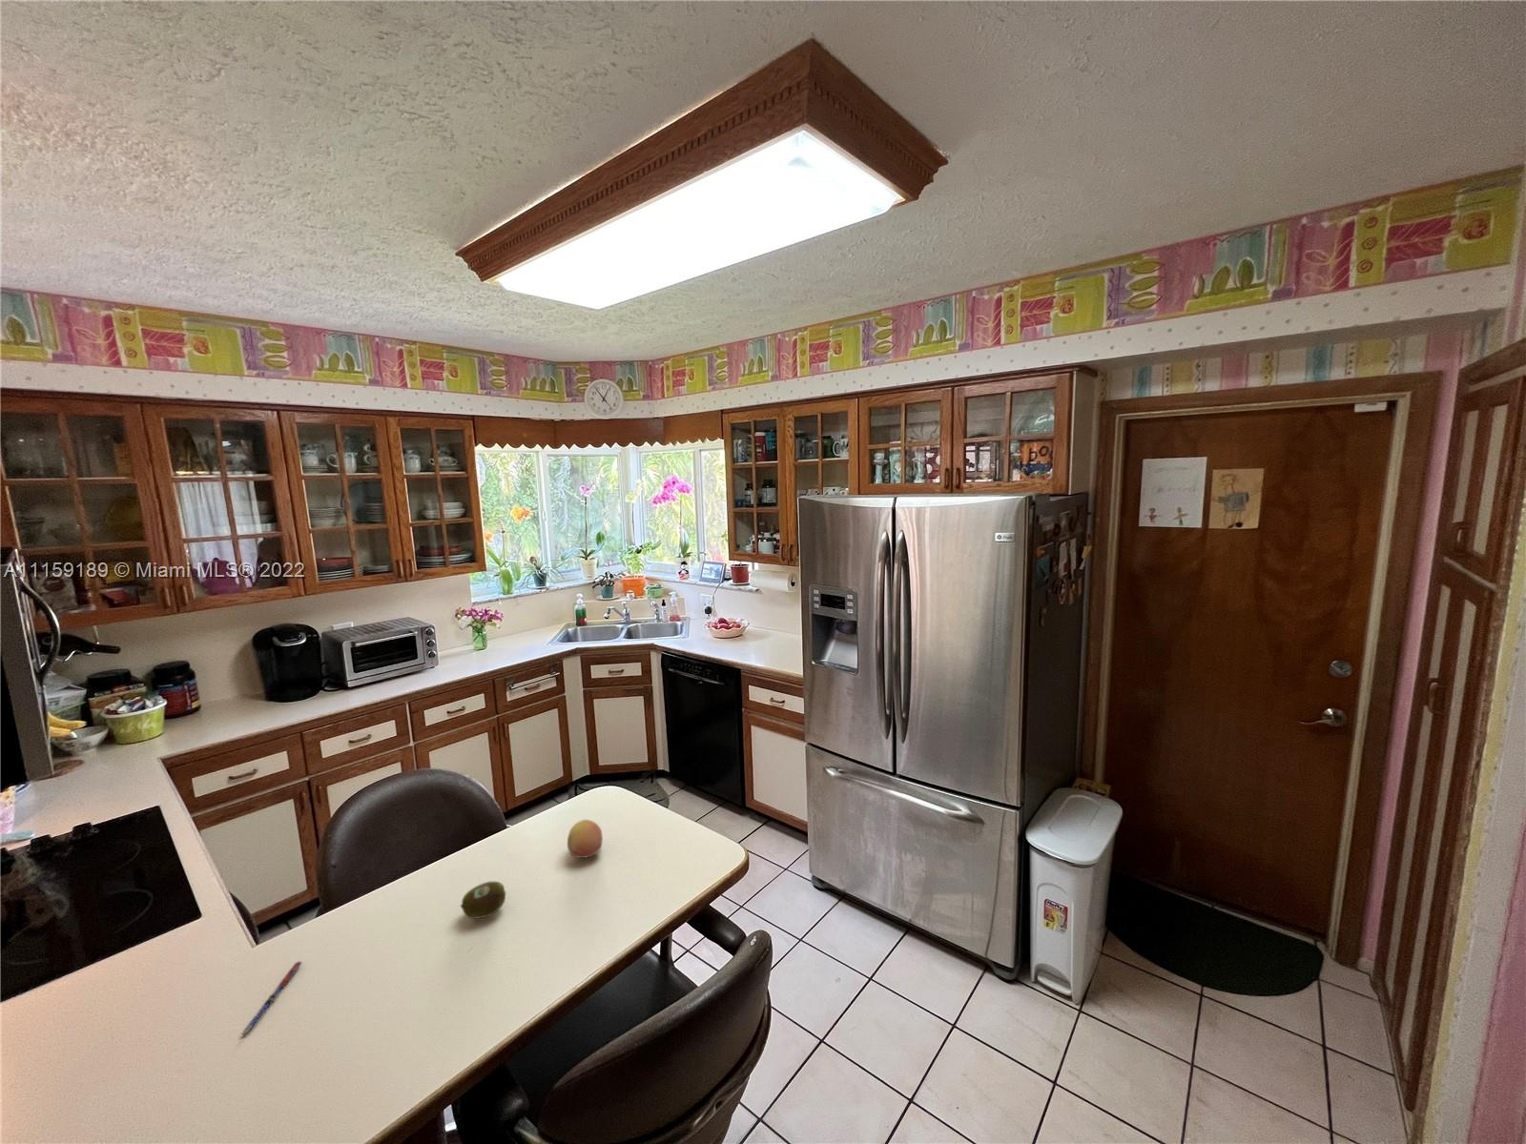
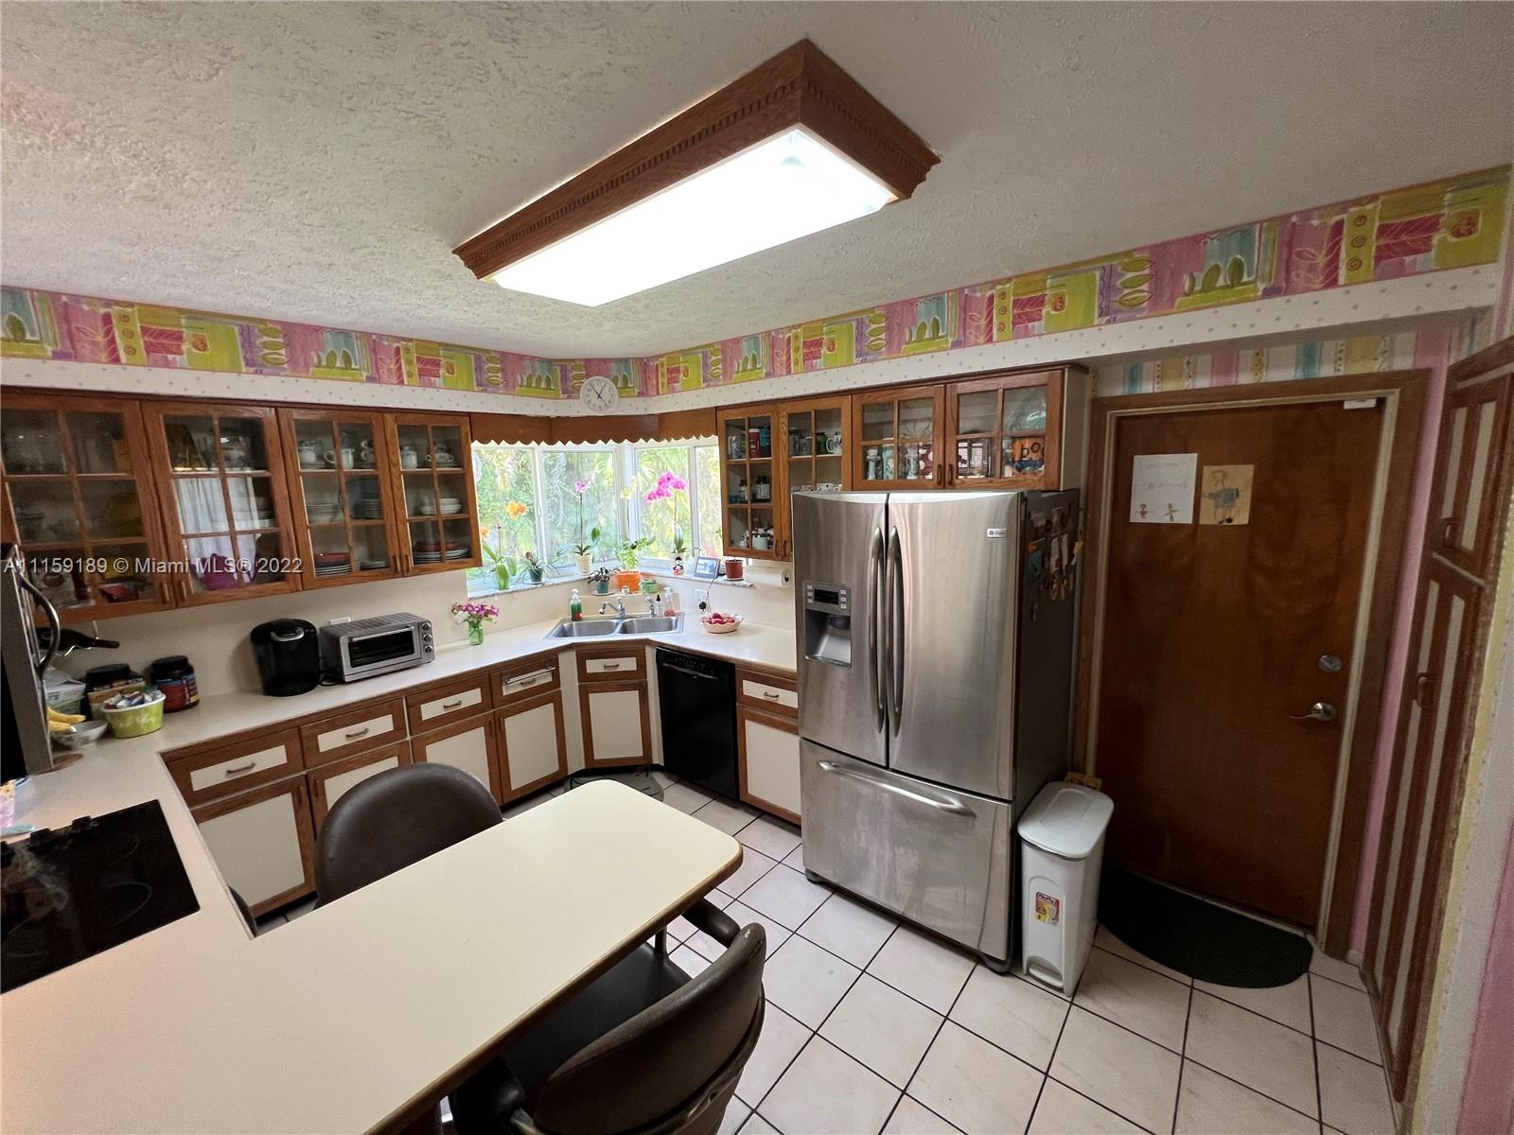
- fruit [460,881,507,920]
- fruit [566,818,603,859]
- pen [242,960,303,1035]
